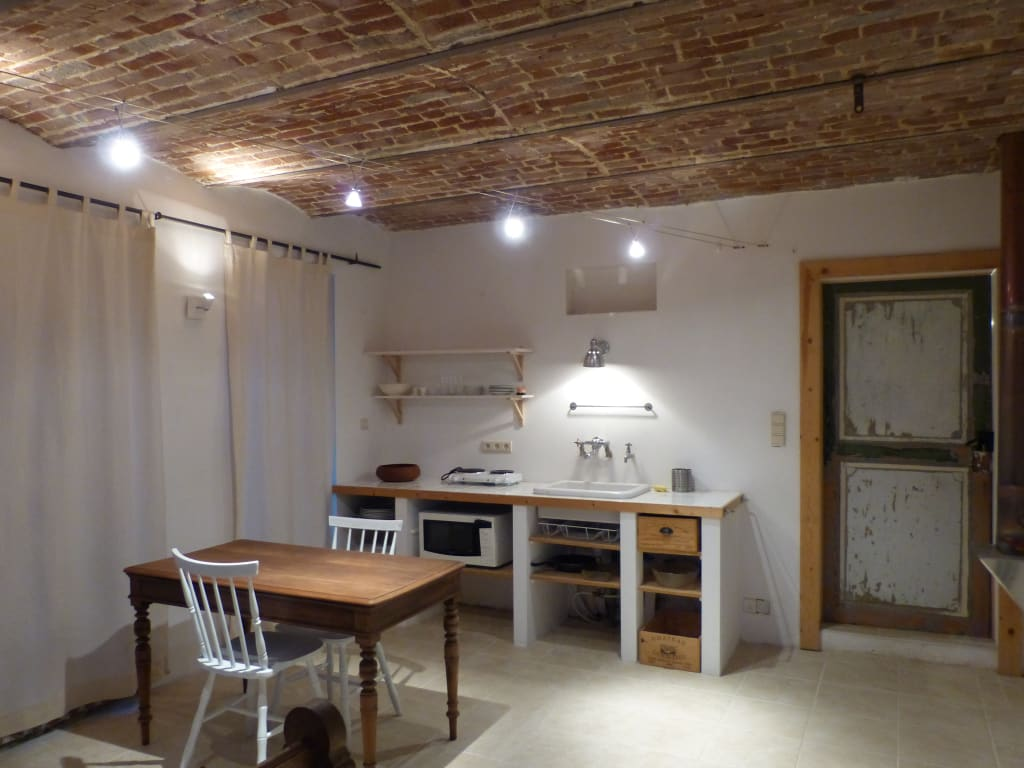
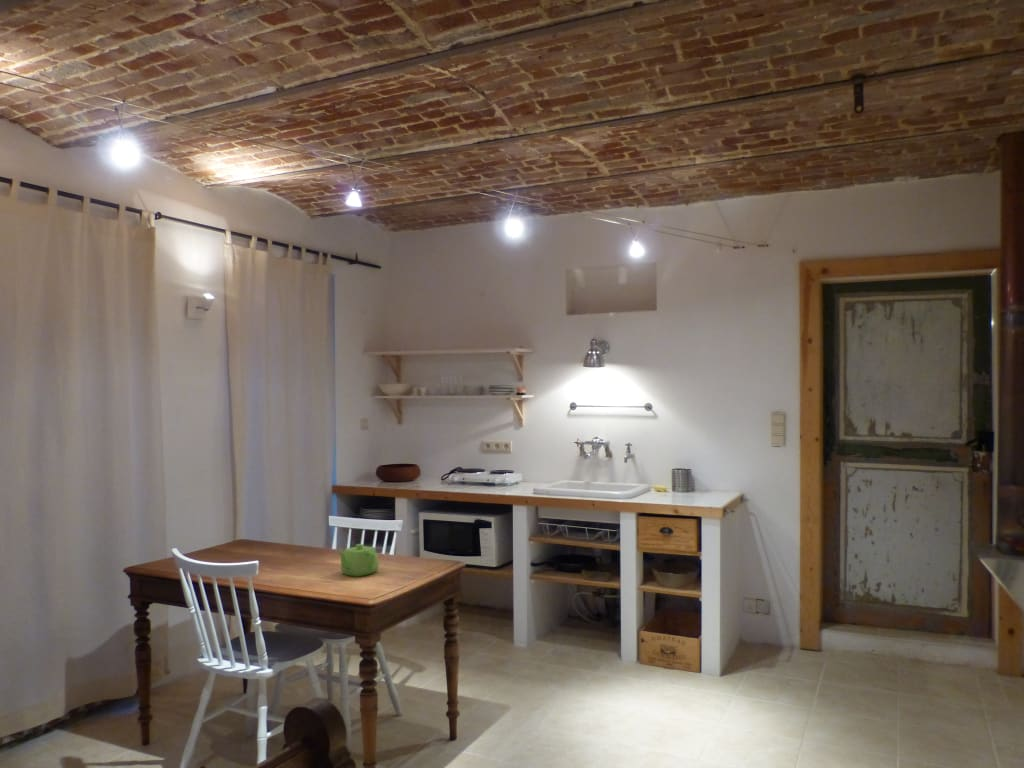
+ teapot [337,543,380,578]
